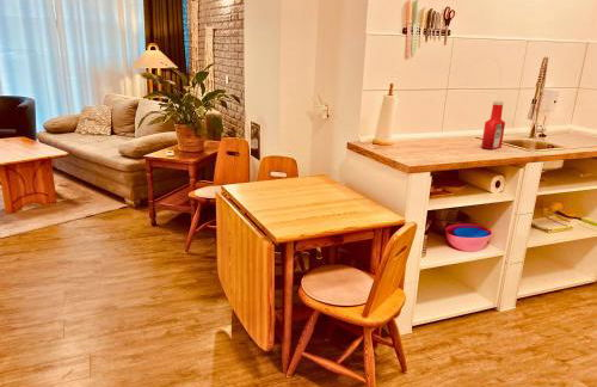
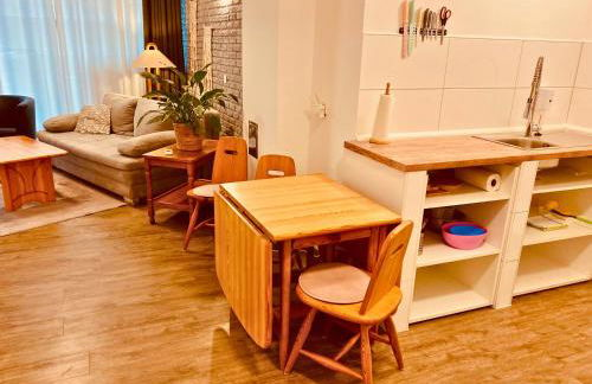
- soap bottle [480,100,506,150]
